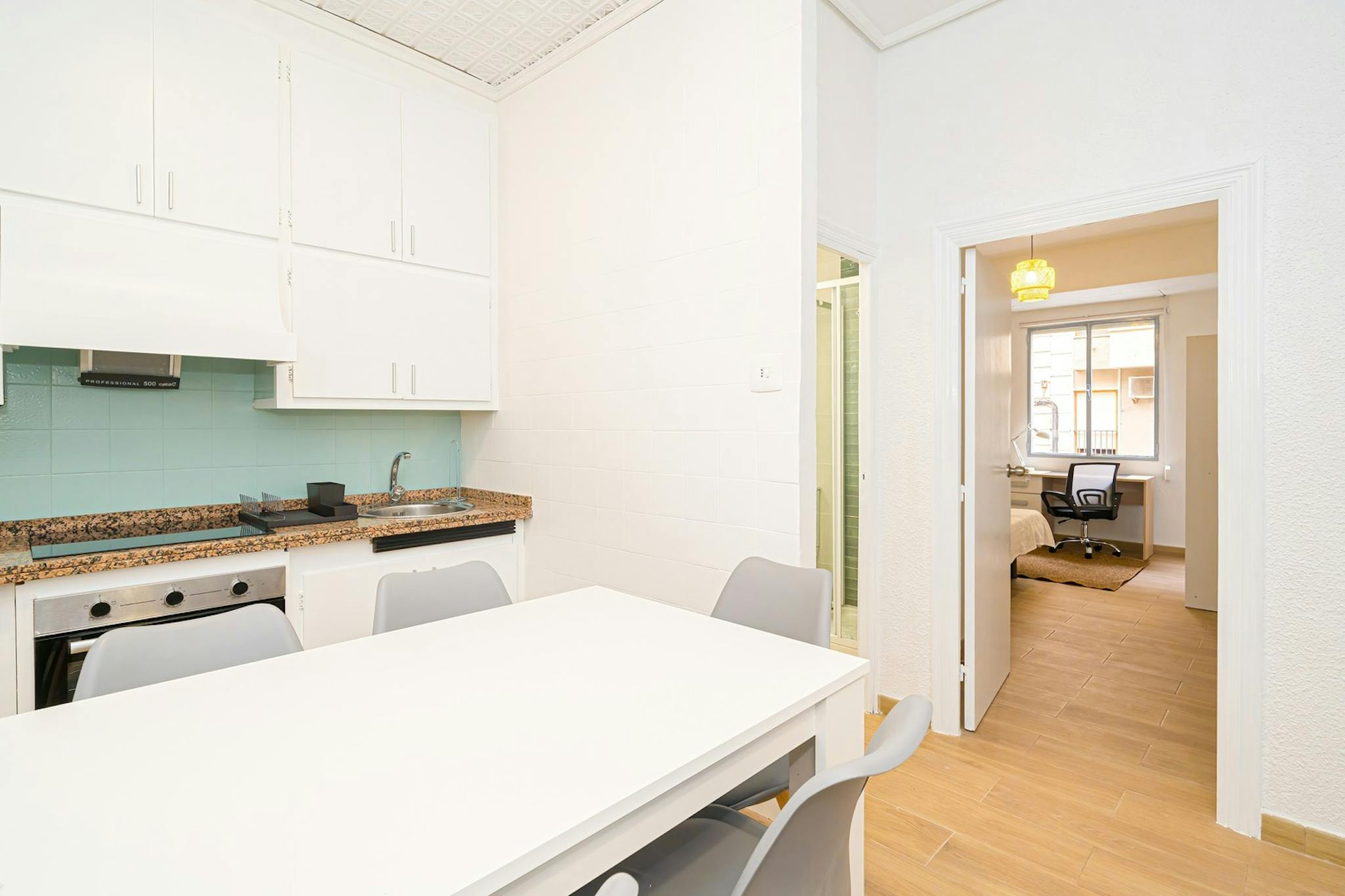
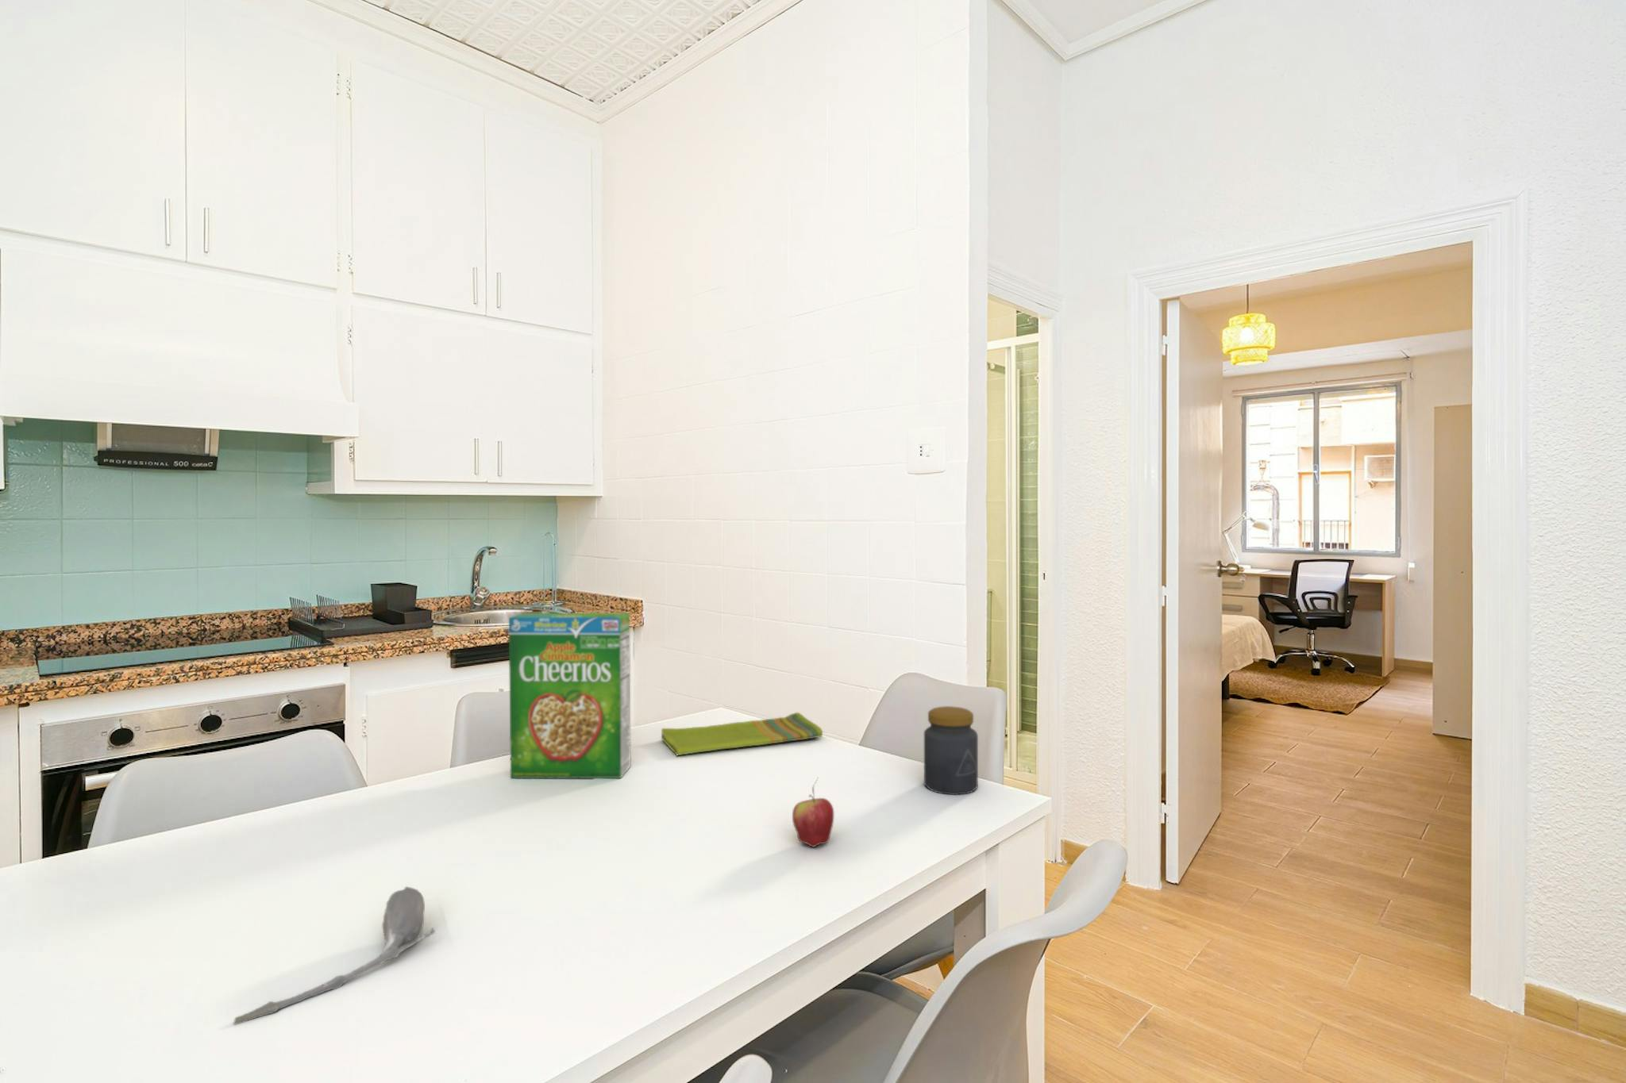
+ spoon [232,886,436,1025]
+ jar [924,706,979,795]
+ fruit [792,777,834,849]
+ cereal box [508,613,631,780]
+ dish towel [660,712,823,757]
